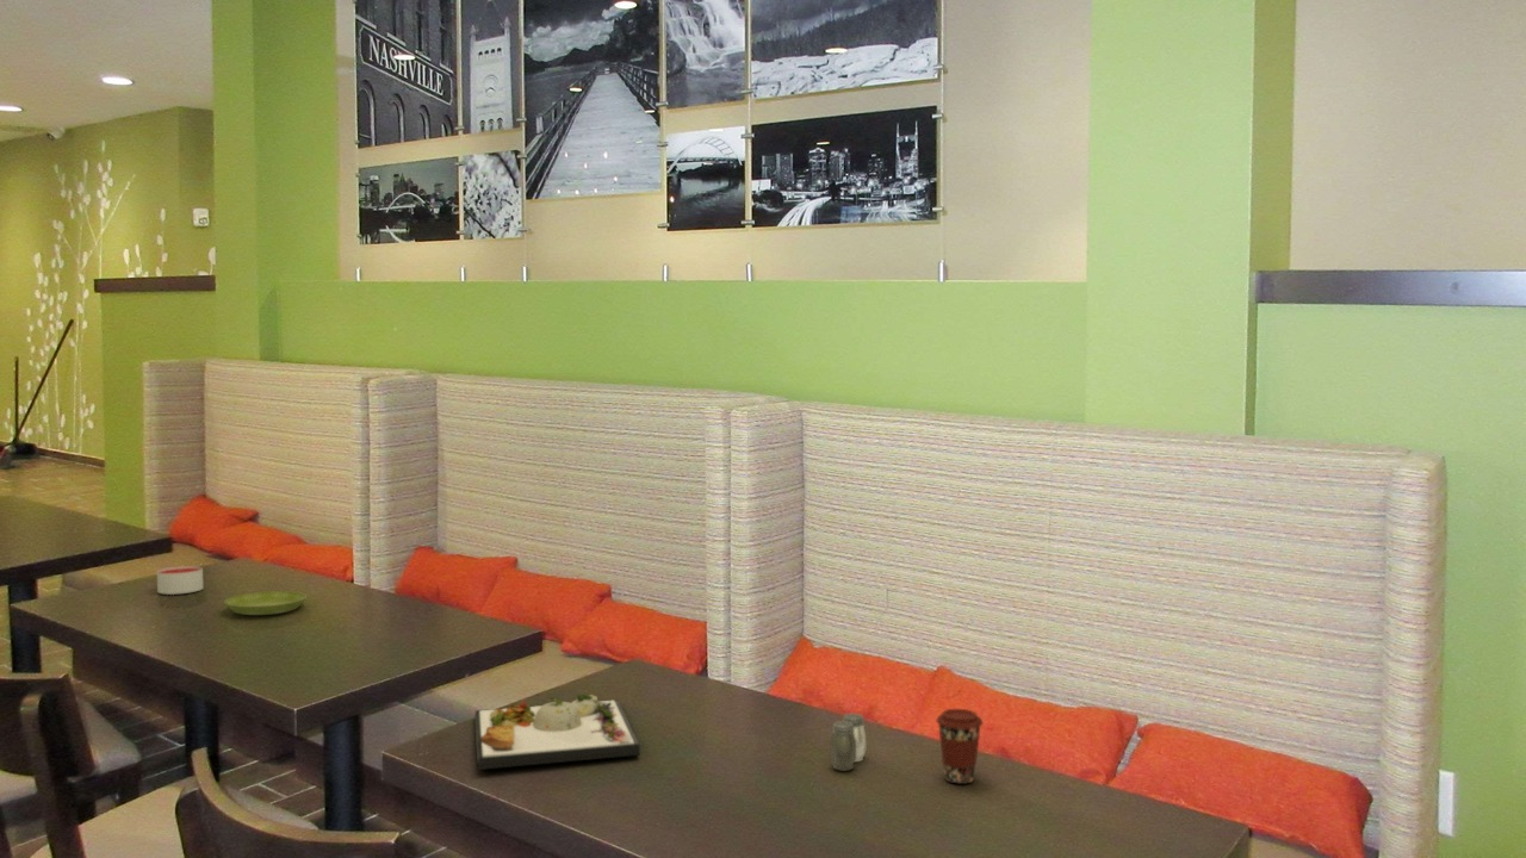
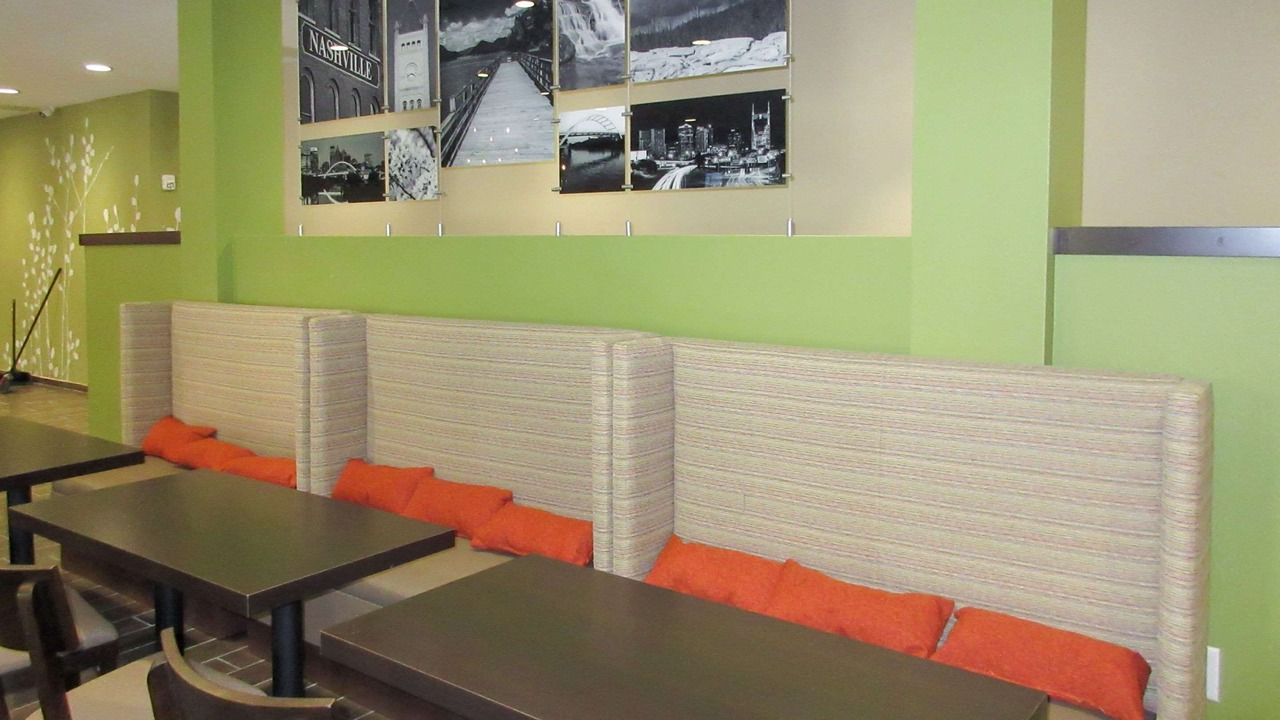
- coffee cup [935,708,984,785]
- saucer [224,590,308,616]
- candle [156,565,204,596]
- dinner plate [473,692,641,771]
- salt and pepper shaker [829,713,867,772]
